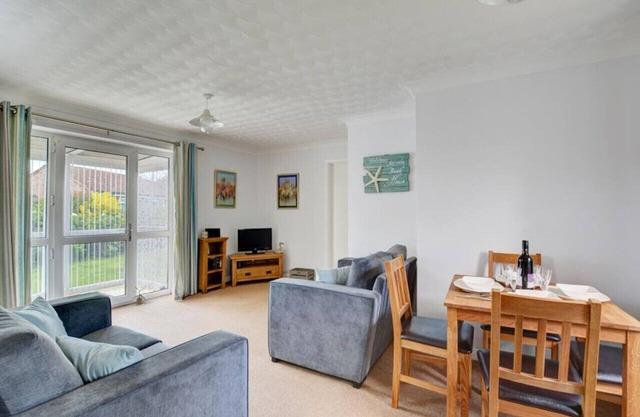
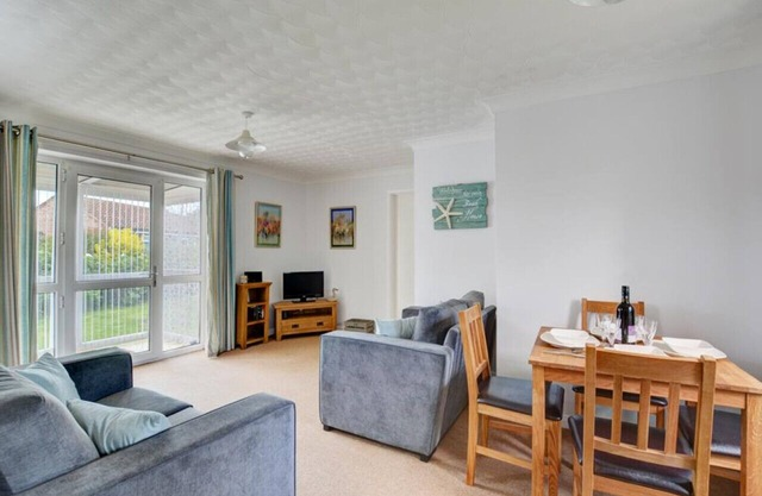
- potted plant [131,286,149,305]
